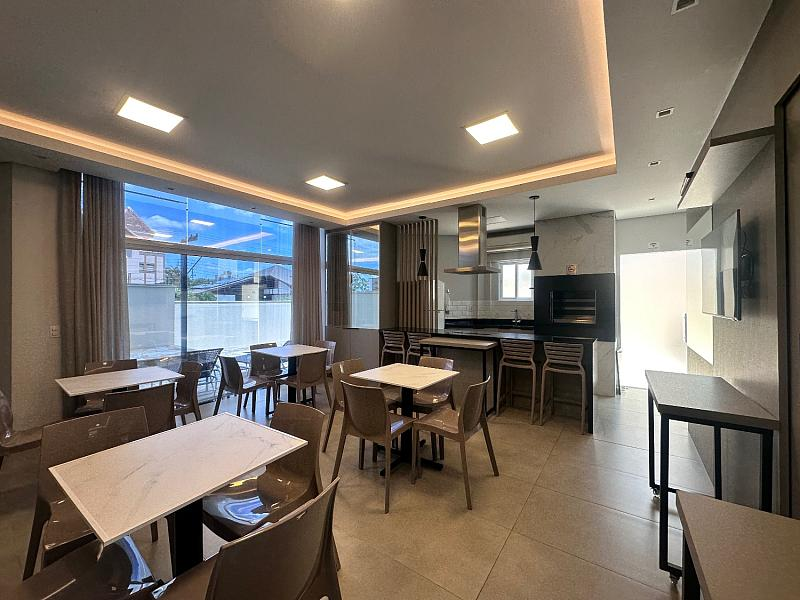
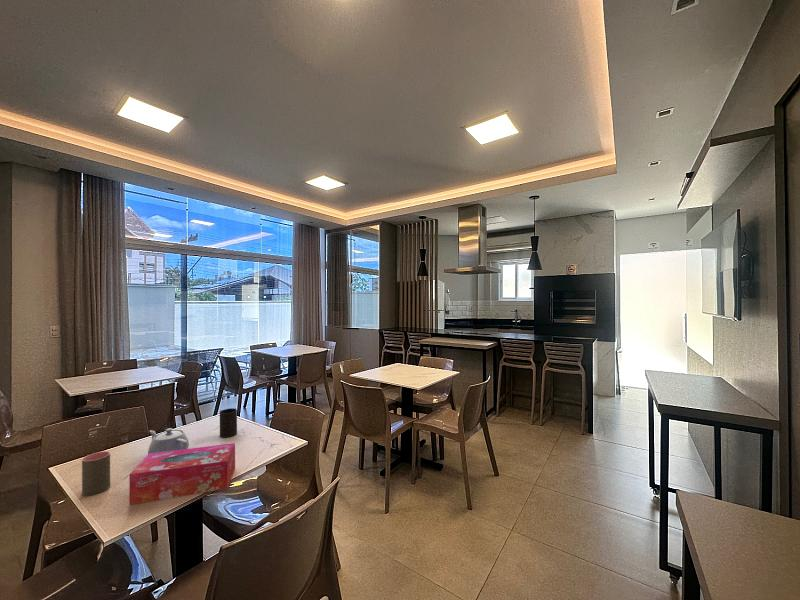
+ cup [219,407,238,439]
+ cup [81,450,111,497]
+ tissue box [128,442,236,505]
+ teapot [147,427,190,455]
